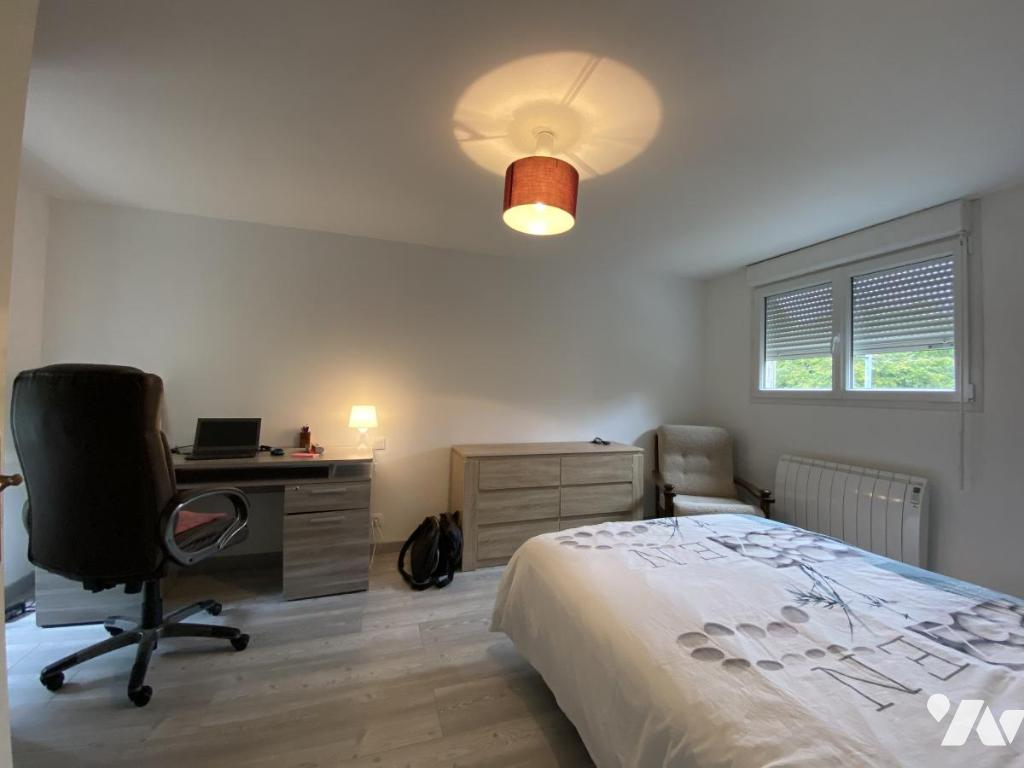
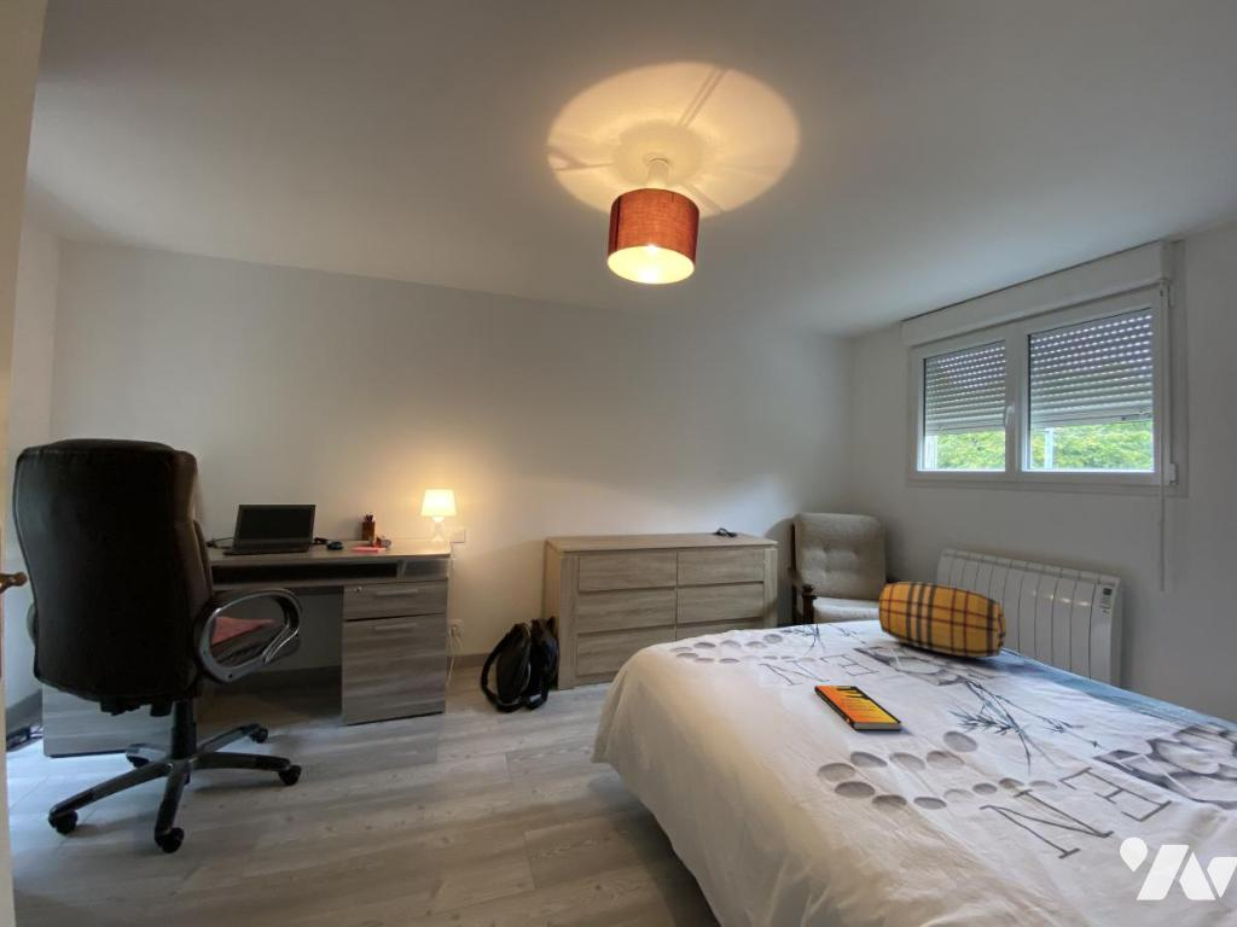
+ pillow [877,581,1007,659]
+ book [813,684,902,731]
